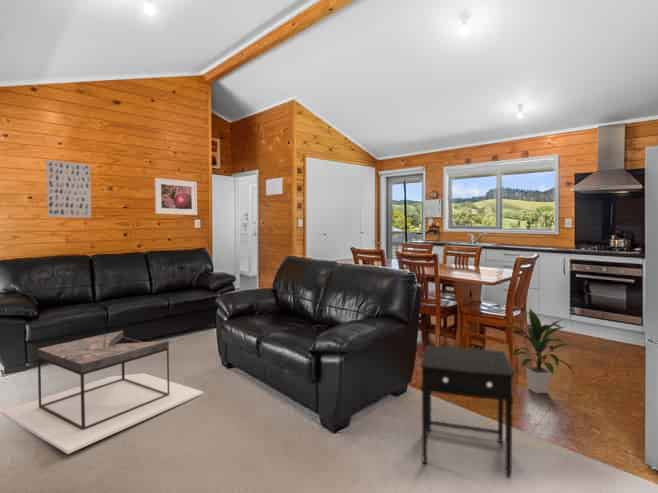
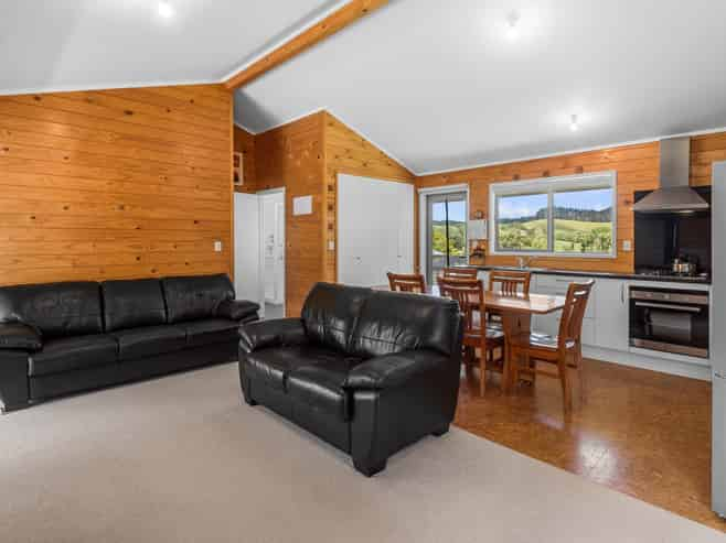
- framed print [154,177,198,216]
- coffee table [0,330,204,455]
- side table [420,344,515,479]
- indoor plant [503,308,574,394]
- wall art [45,159,92,219]
